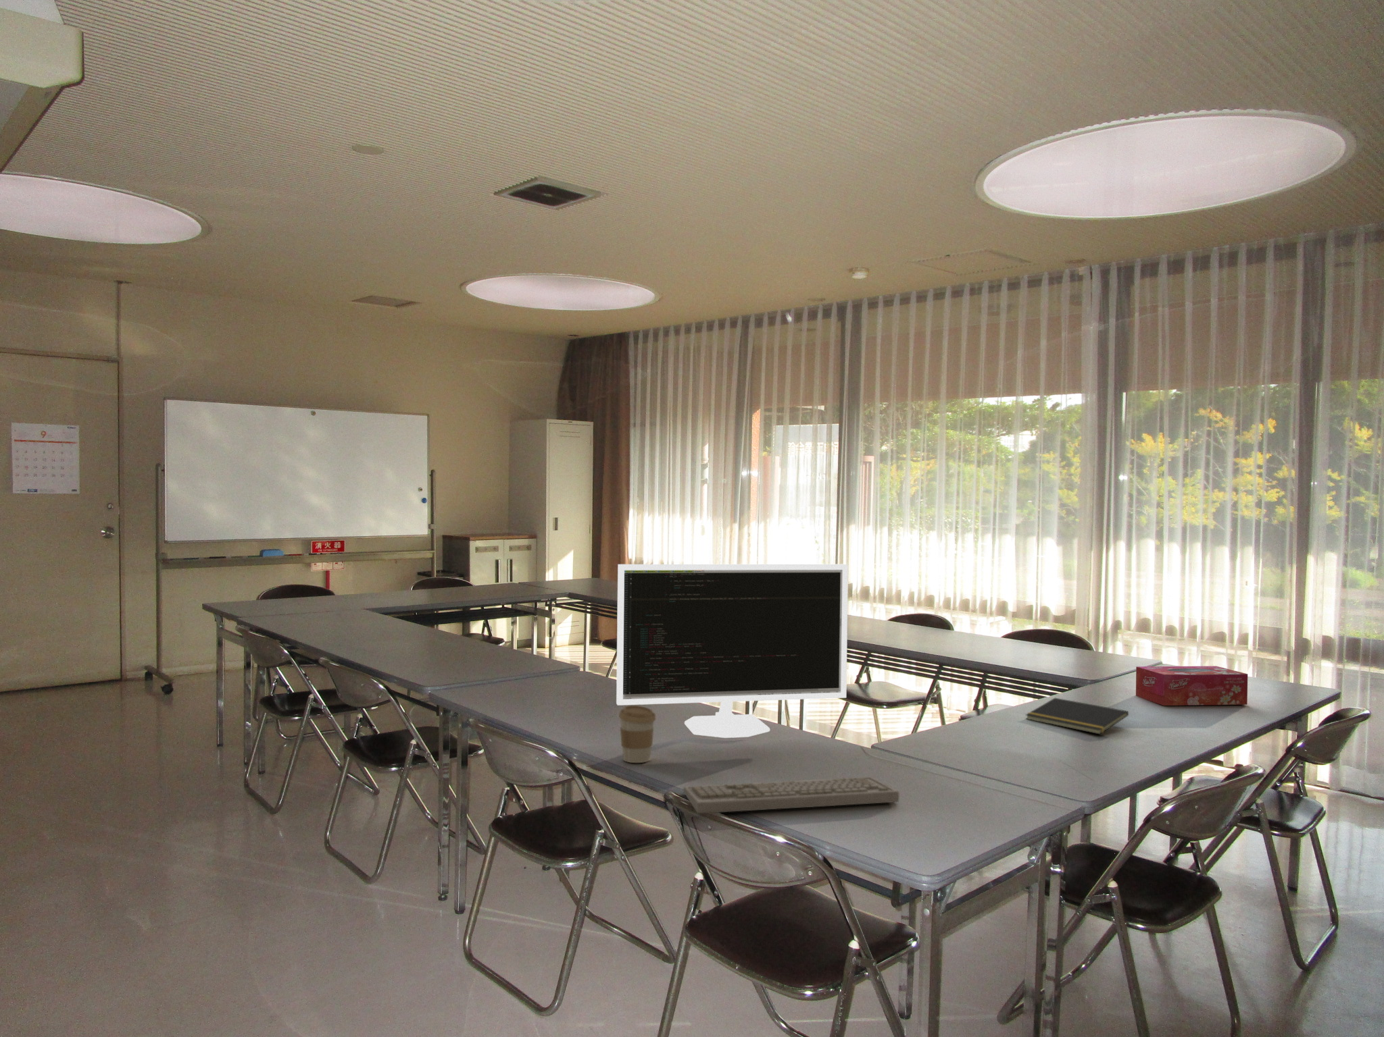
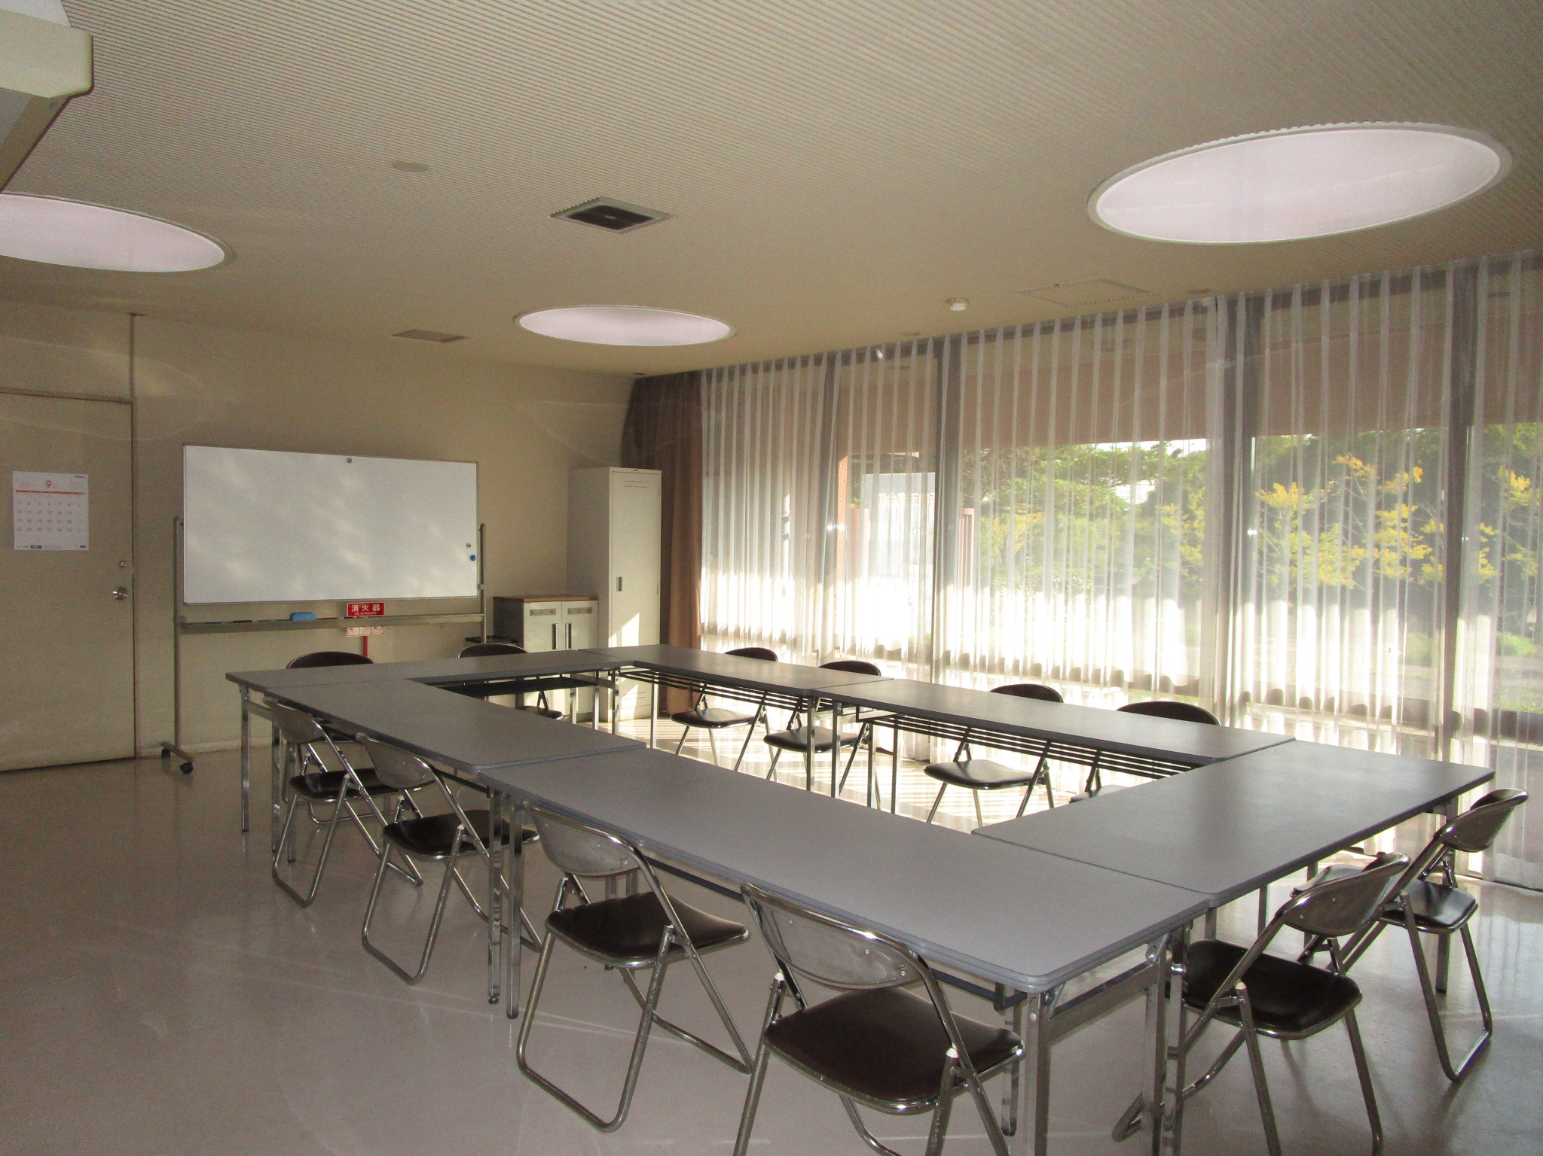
- notepad [1025,697,1129,735]
- computer monitor [616,564,849,739]
- coffee cup [618,705,657,764]
- tissue box [1136,666,1248,706]
- keyboard [682,777,900,814]
